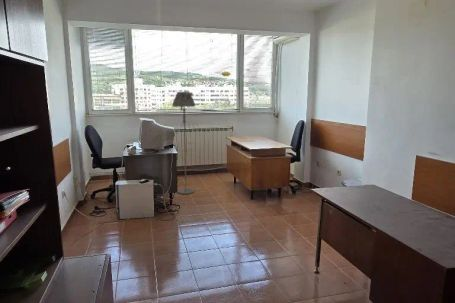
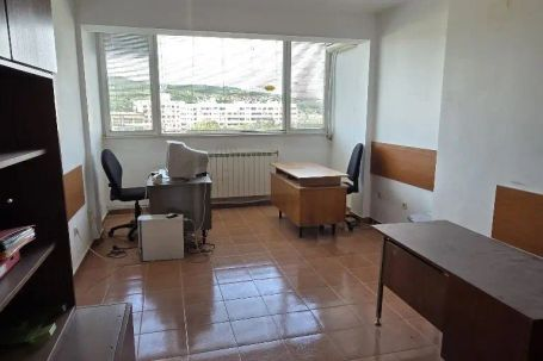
- floor lamp [171,91,196,195]
